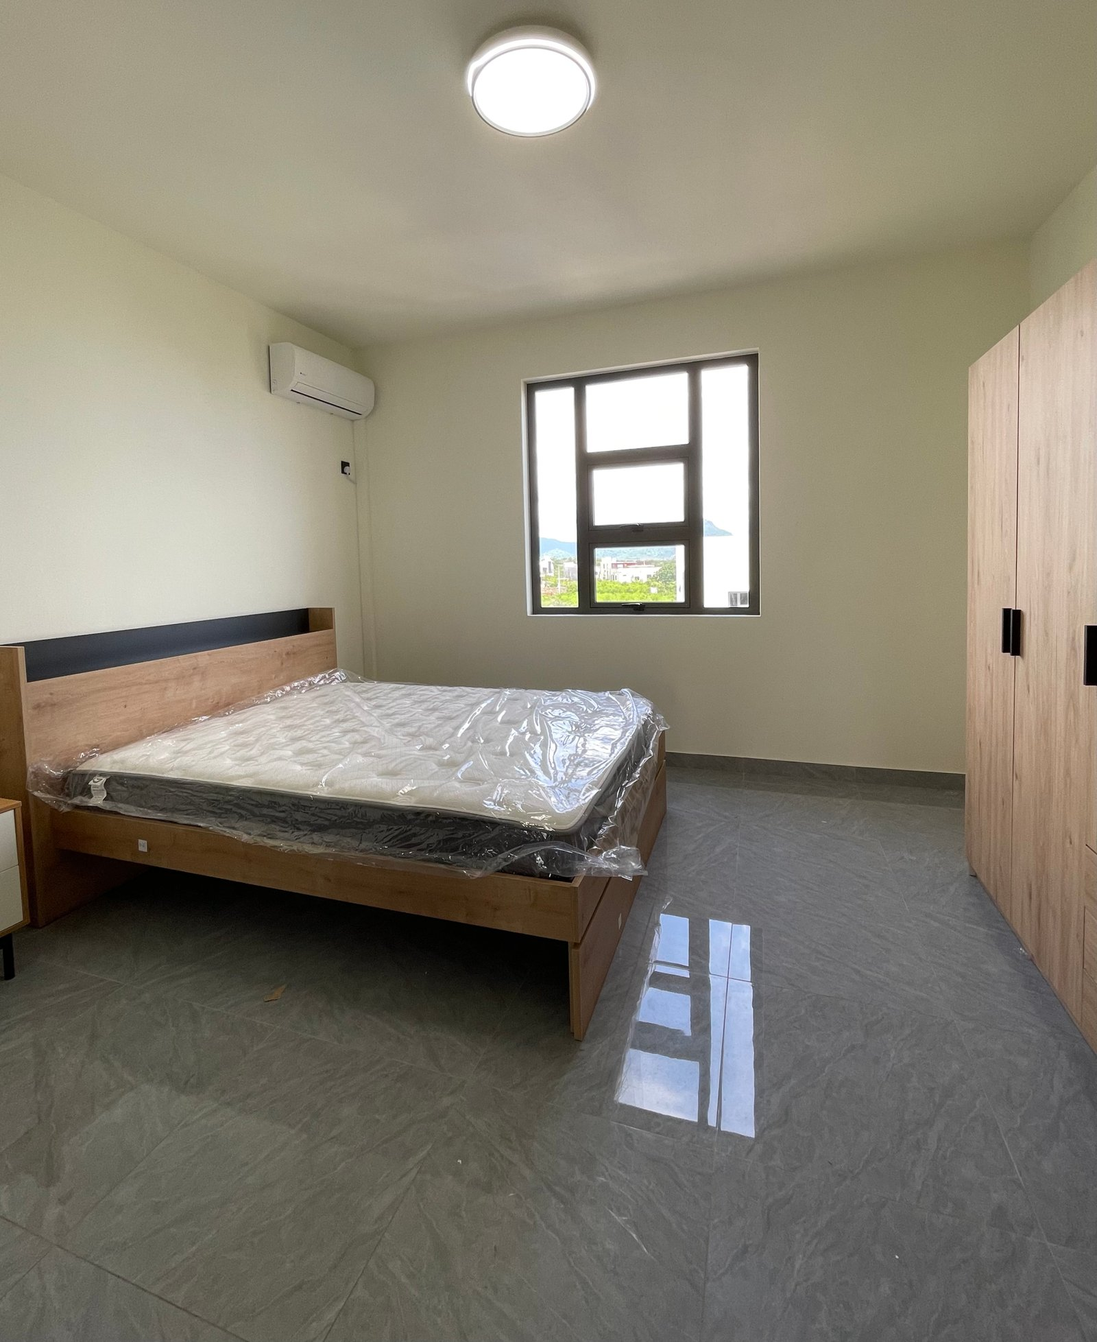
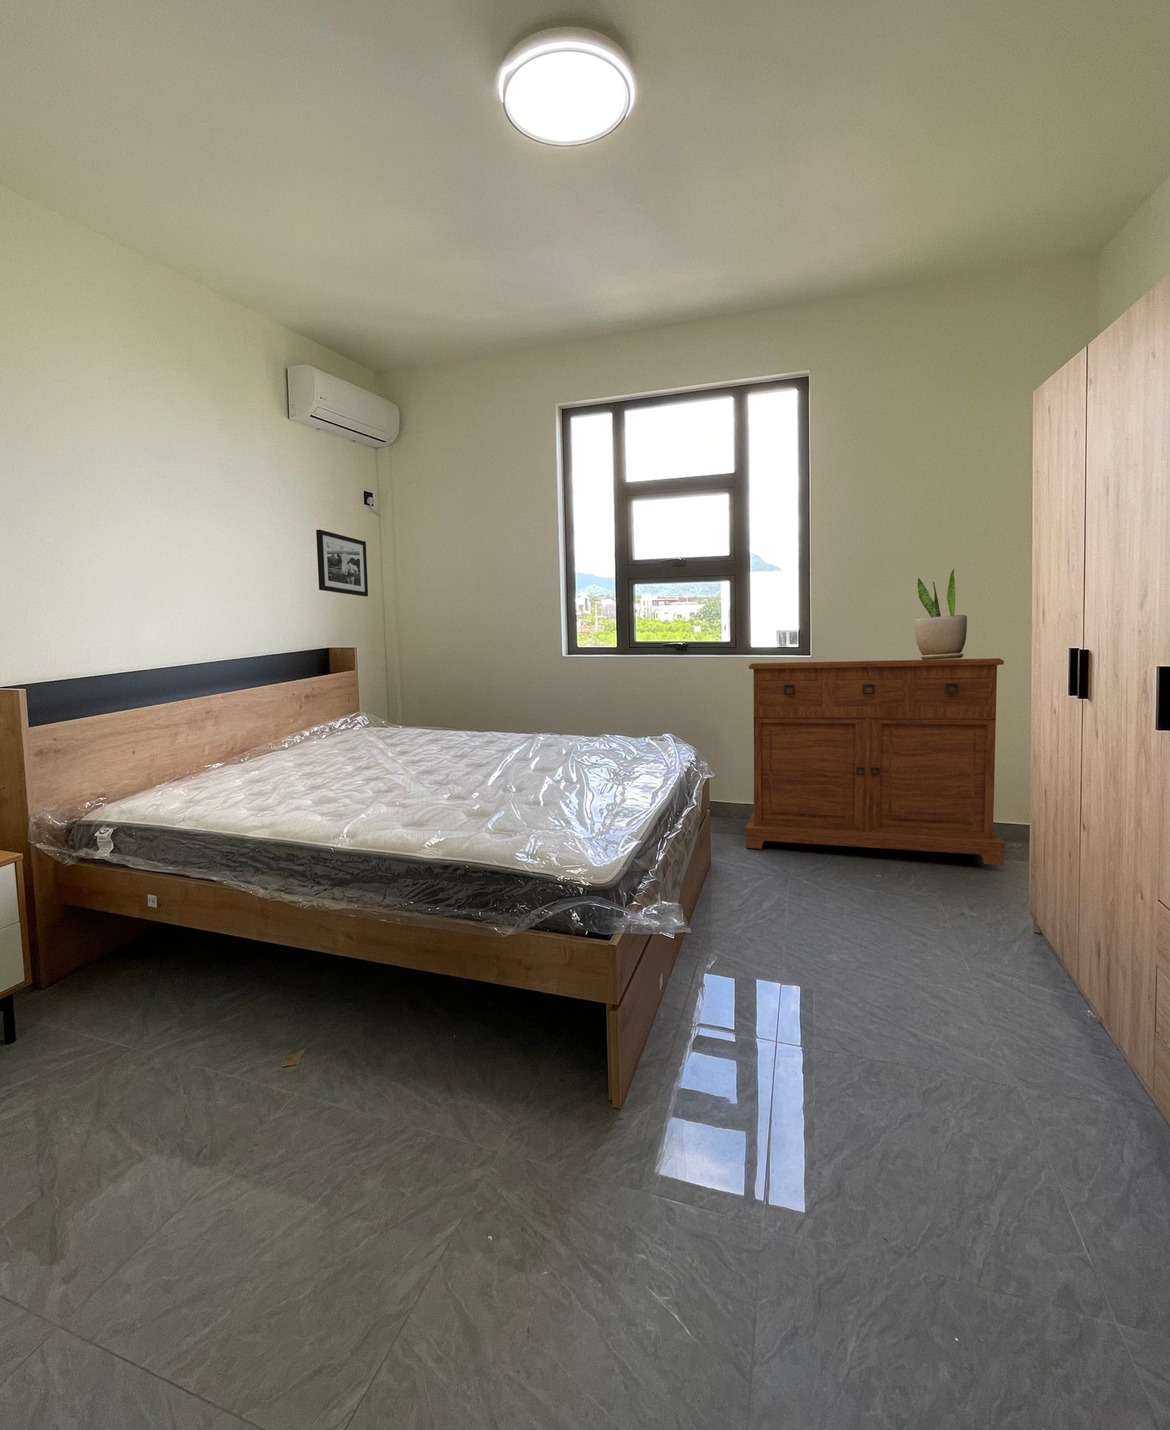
+ potted plant [915,568,967,660]
+ picture frame [316,529,368,597]
+ sideboard [745,658,1005,866]
